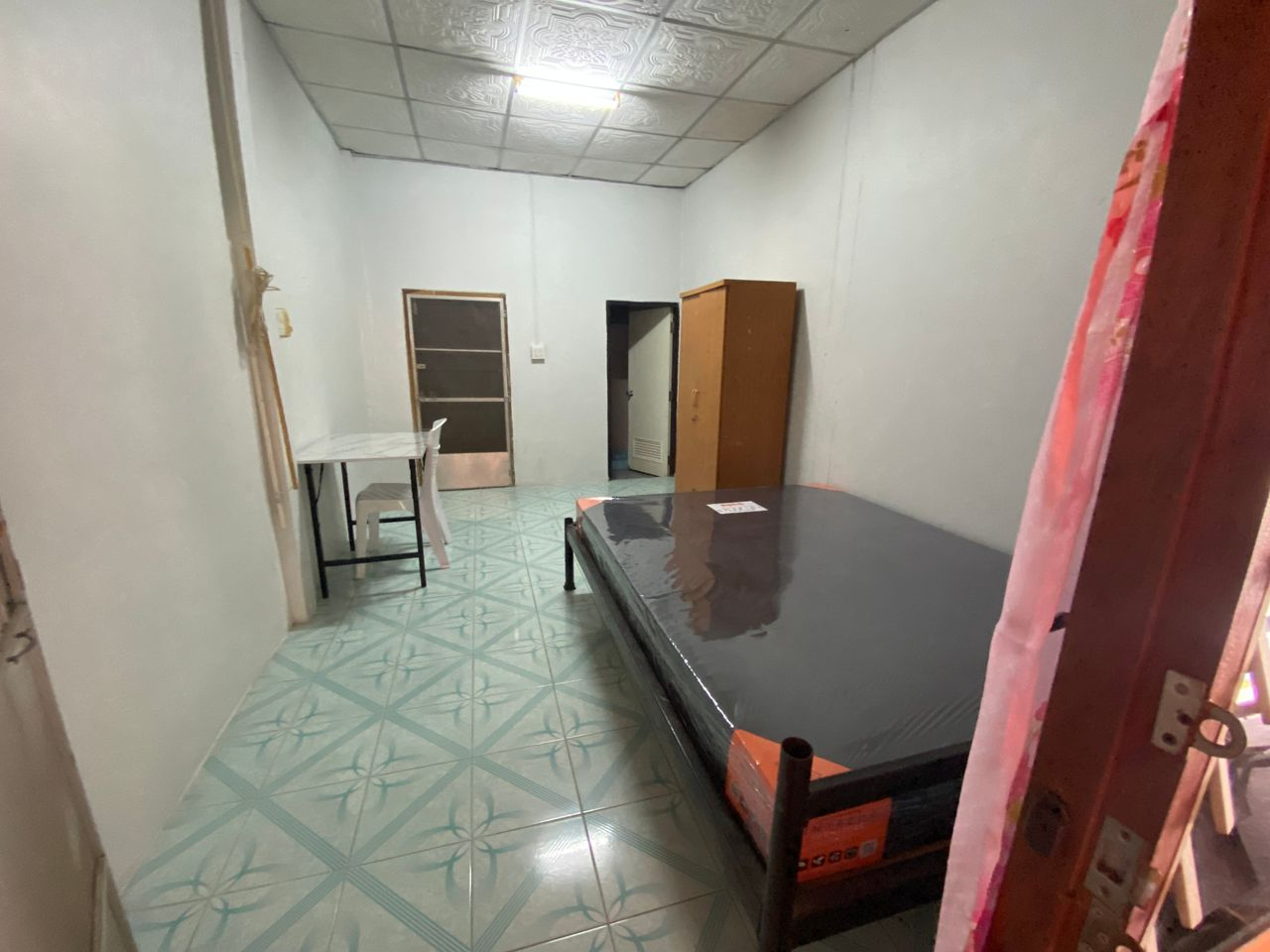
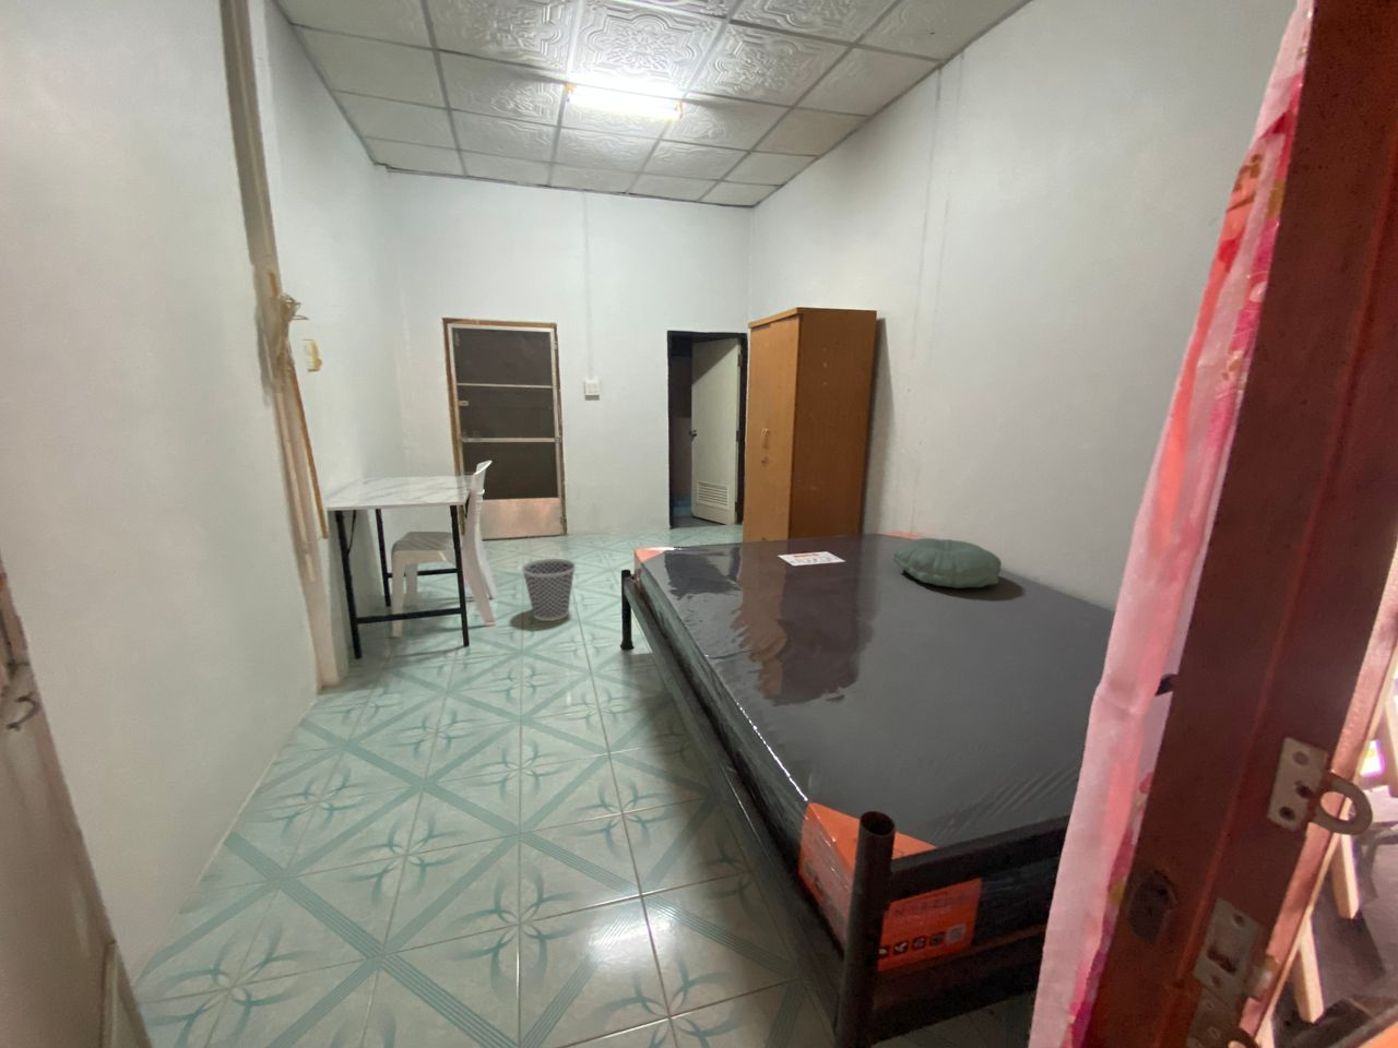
+ pillow [893,537,1003,589]
+ wastebasket [521,558,577,622]
